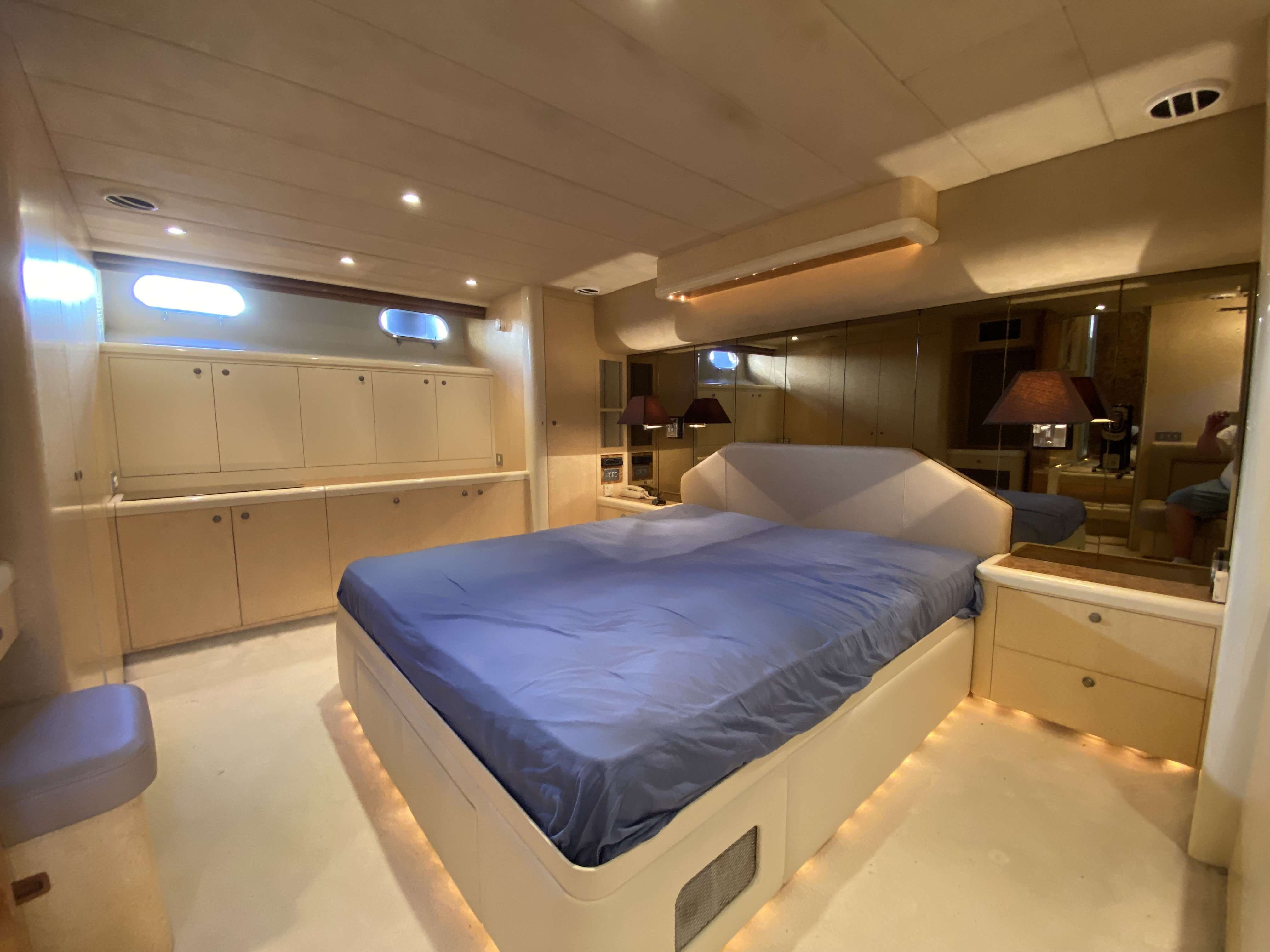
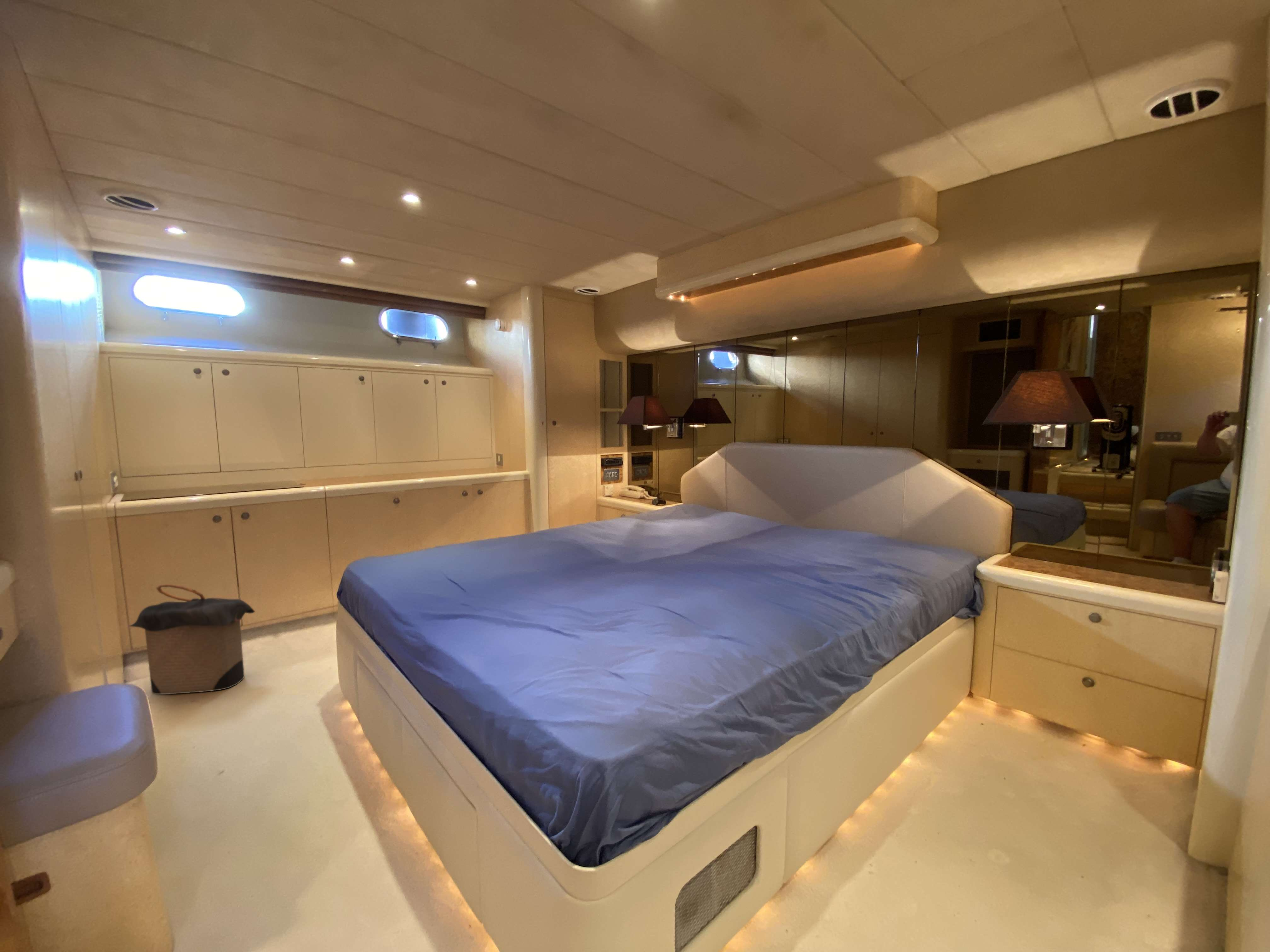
+ laundry hamper [129,584,256,695]
